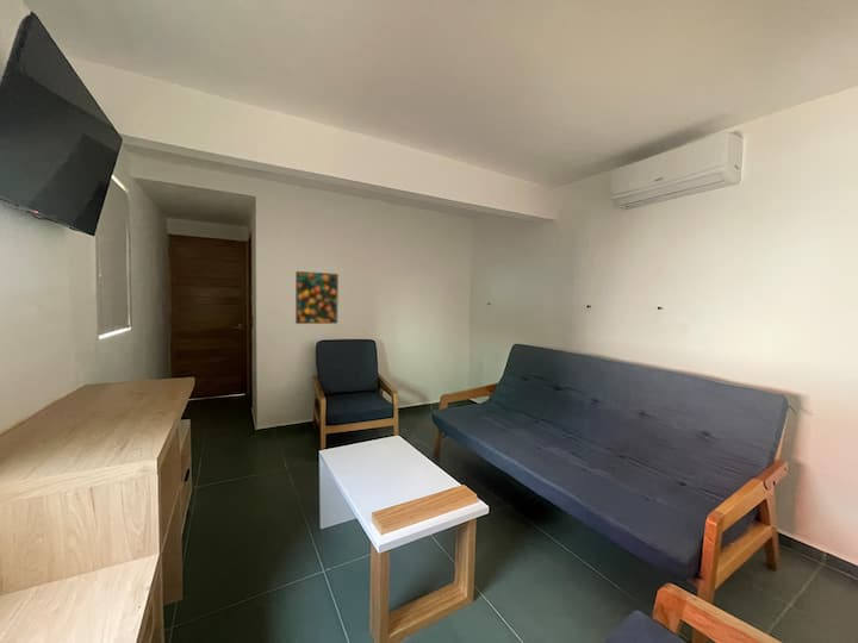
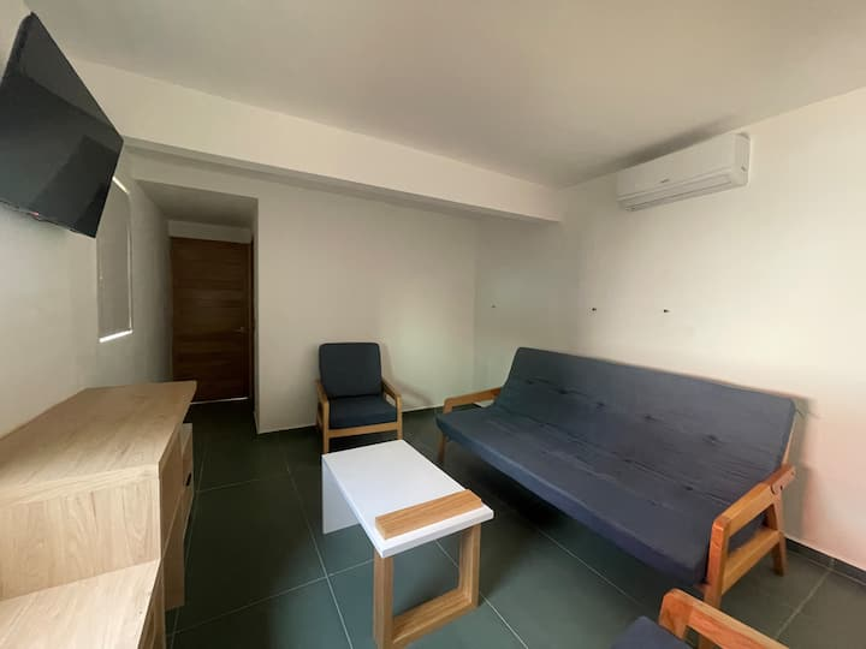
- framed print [294,270,340,325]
